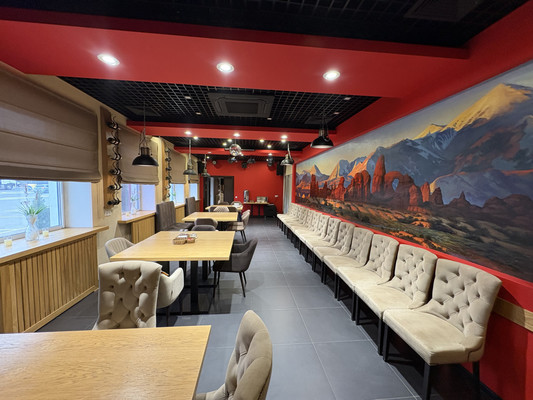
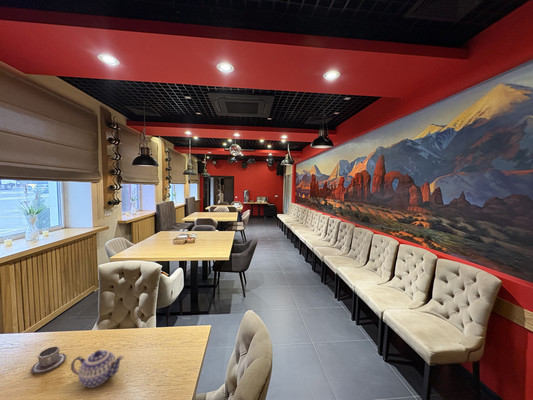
+ teapot [70,349,125,389]
+ cup [30,345,67,374]
